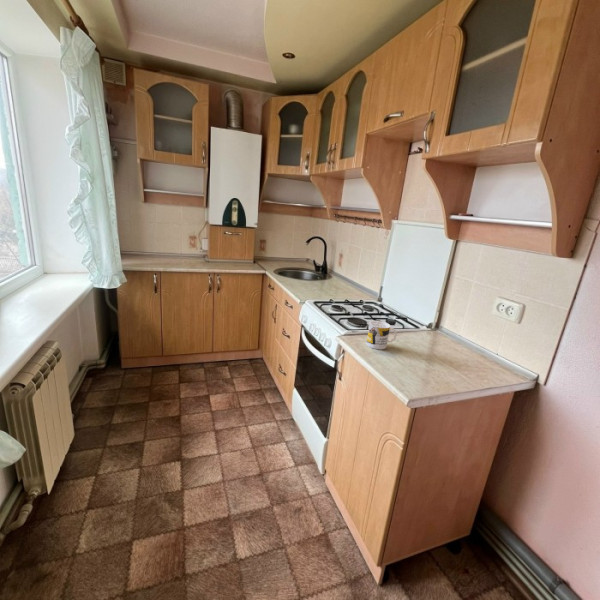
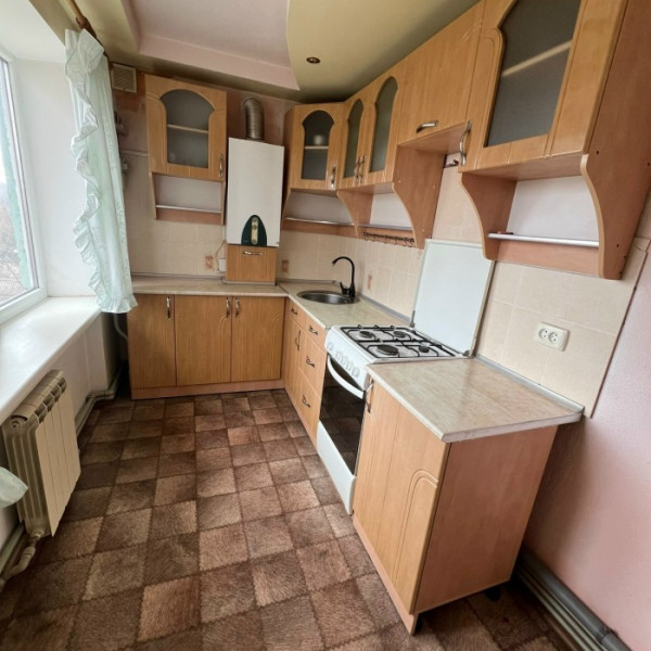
- mug [365,320,398,350]
